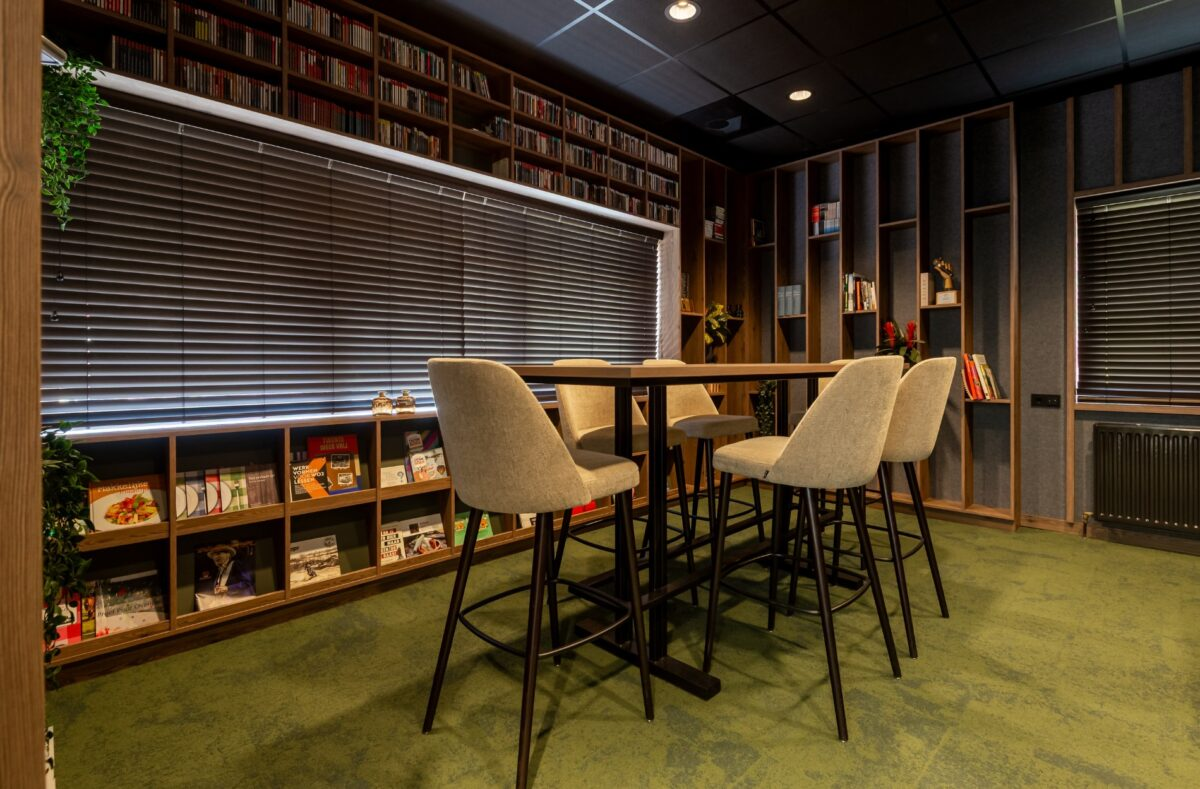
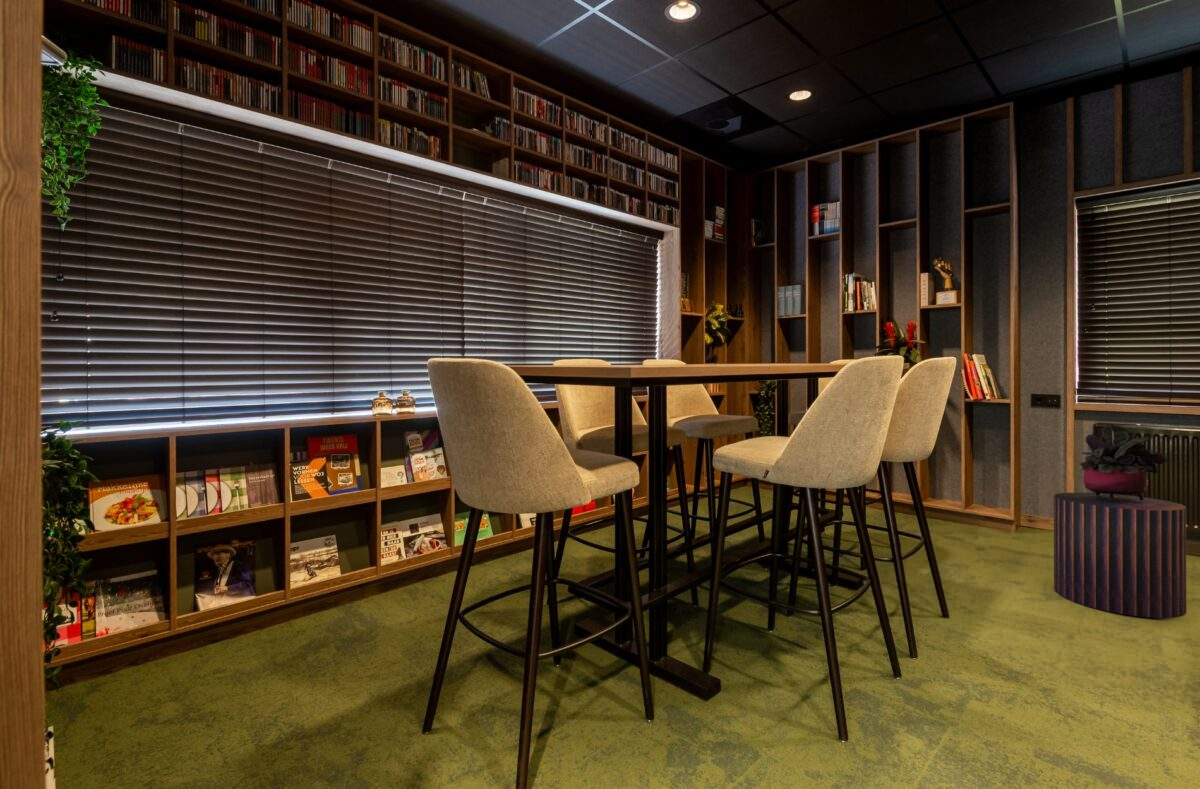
+ potted plant [1079,423,1169,500]
+ stool [1053,491,1187,619]
